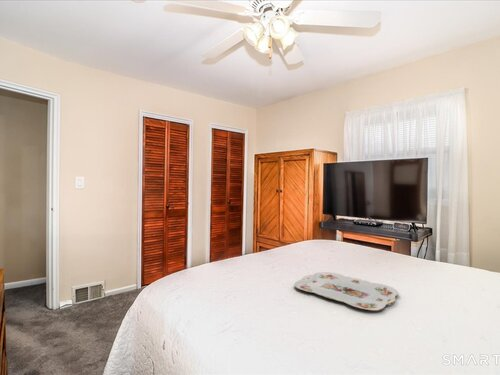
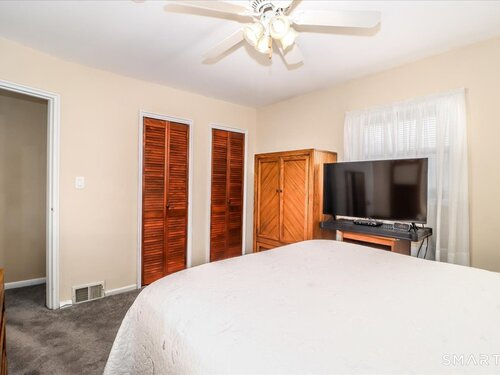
- serving tray [293,271,400,311]
